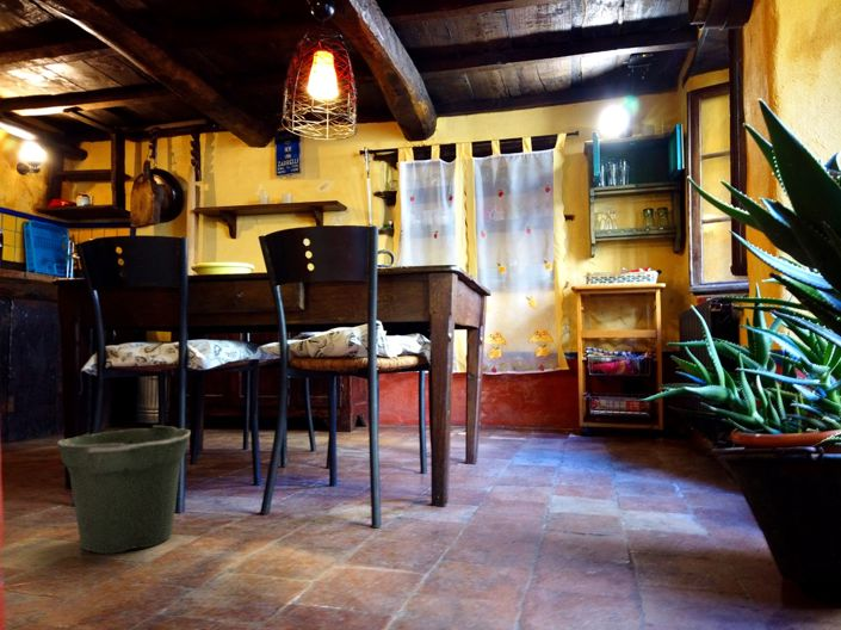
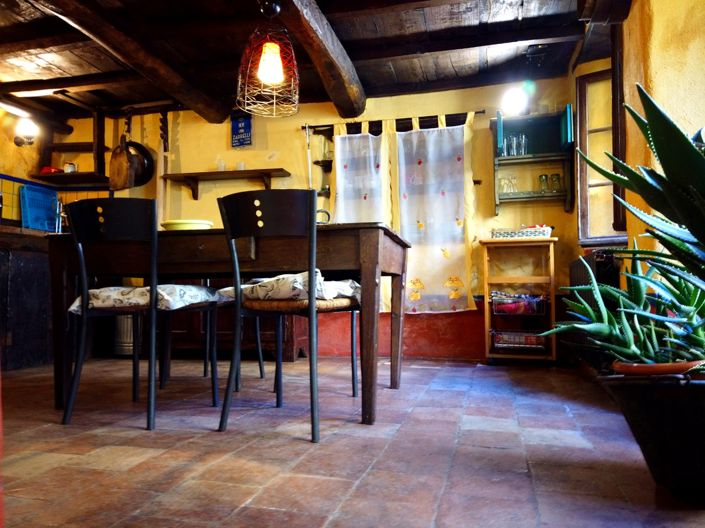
- flower pot [56,425,192,556]
